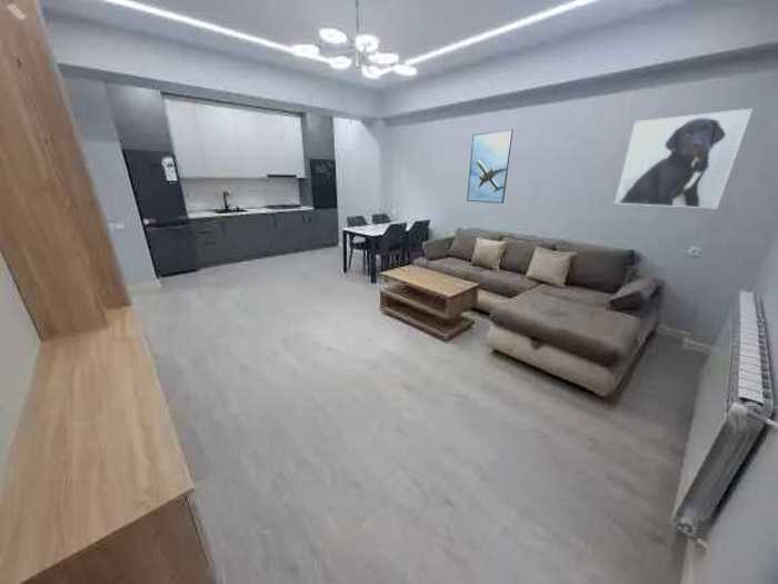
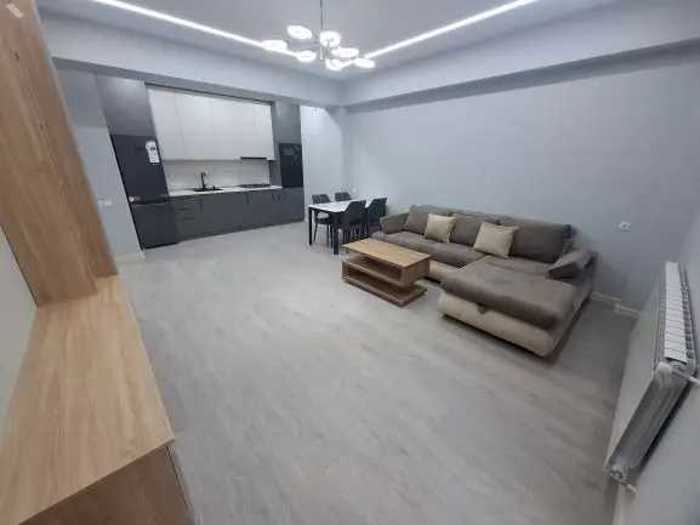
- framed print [466,129,515,205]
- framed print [614,108,754,209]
